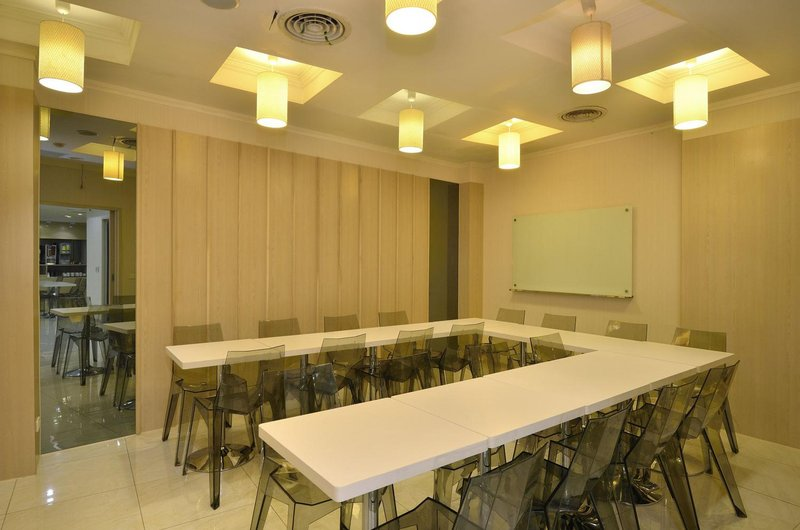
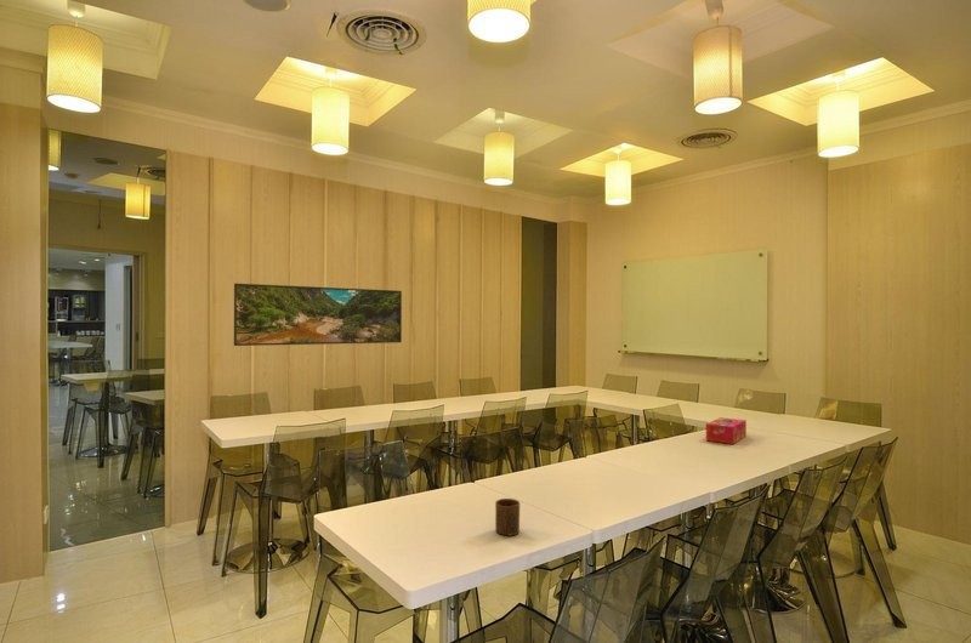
+ tissue box [705,416,748,445]
+ cup [494,497,521,537]
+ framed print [233,283,403,347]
